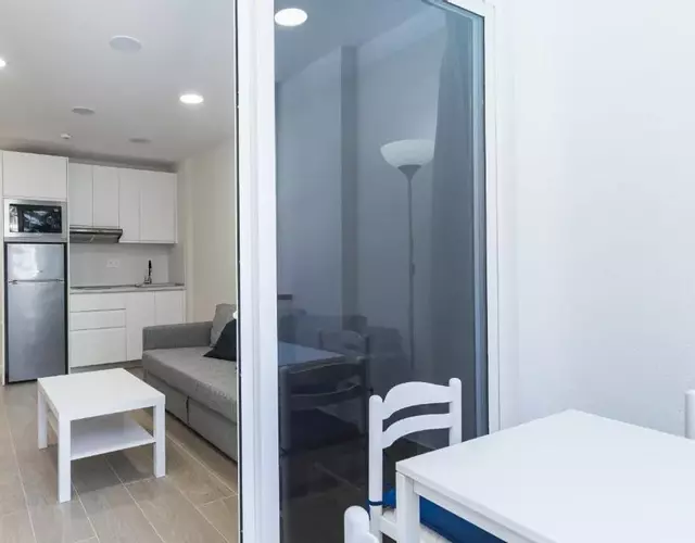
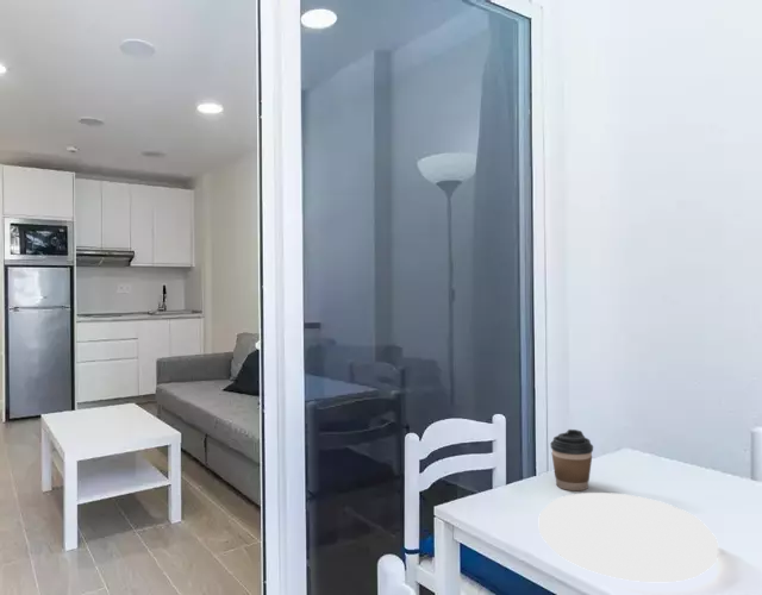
+ plate [538,491,719,583]
+ coffee cup [549,428,594,491]
